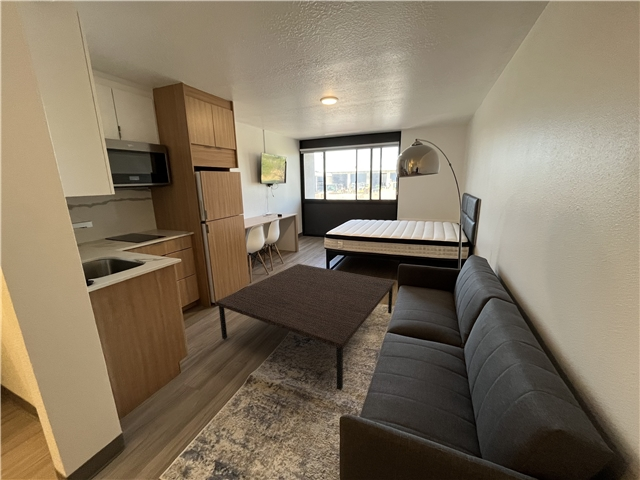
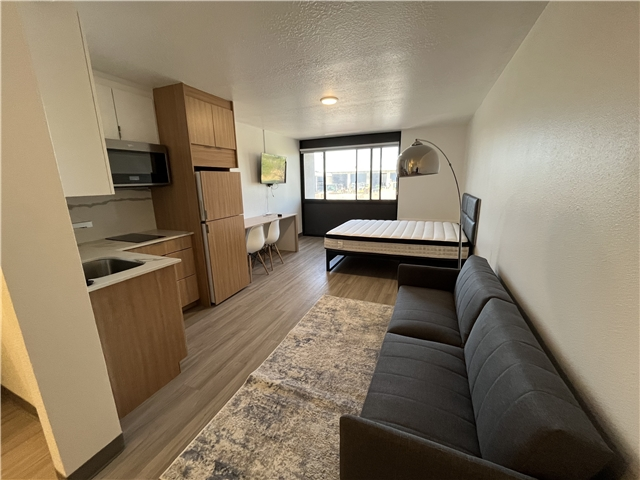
- coffee table [215,263,396,391]
